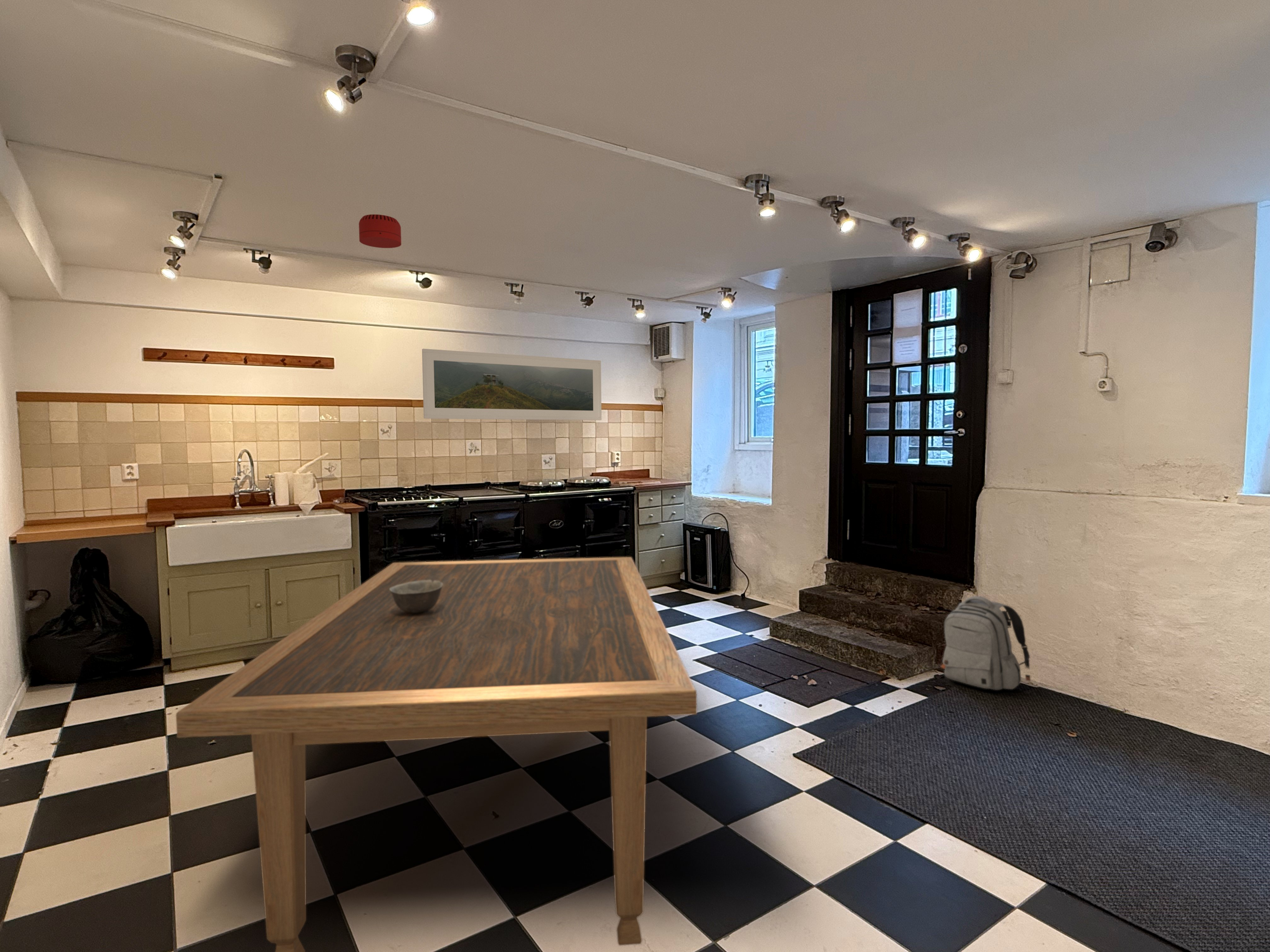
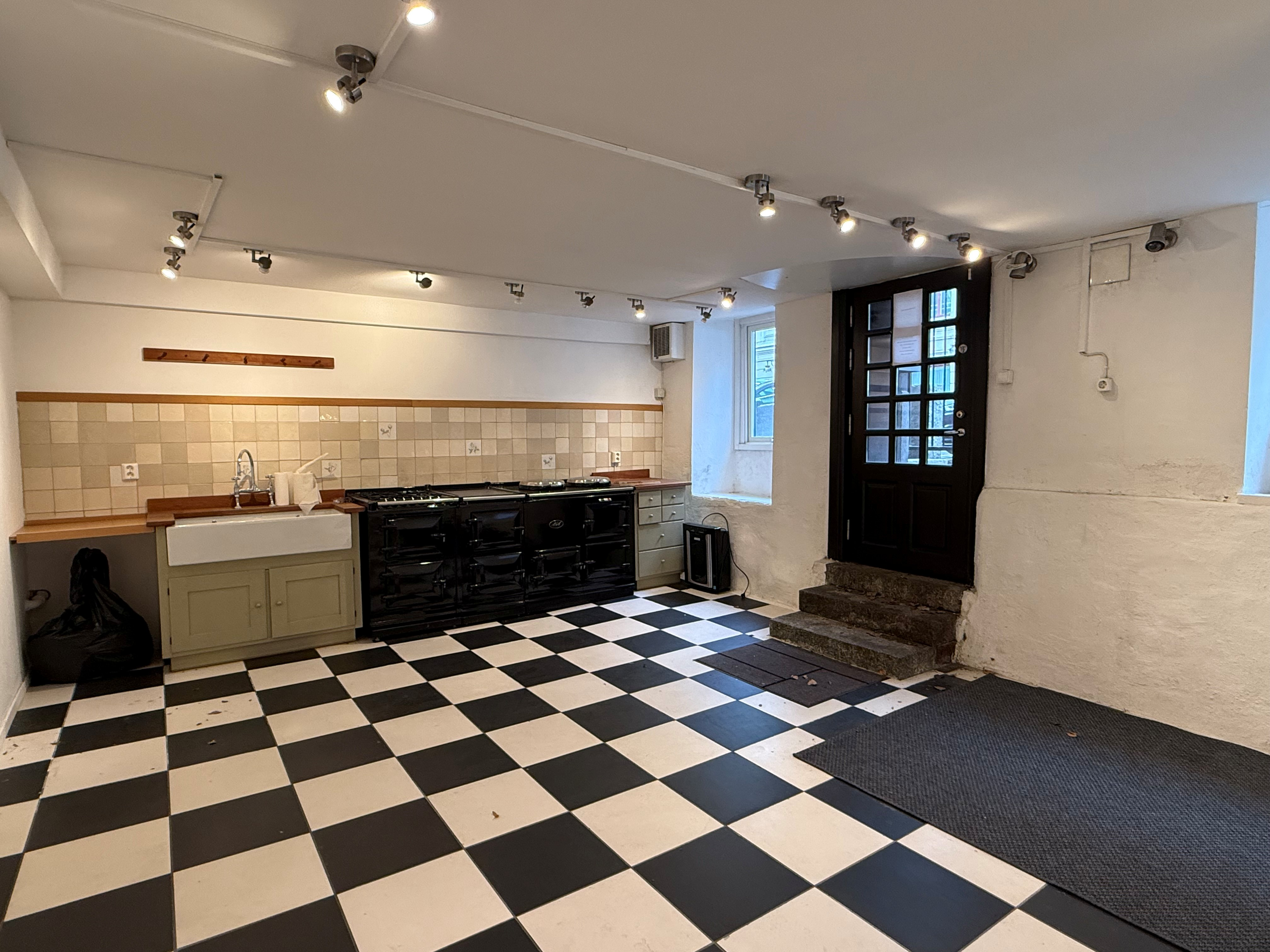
- backpack [941,596,1031,690]
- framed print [422,349,602,421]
- bowl [390,580,443,613]
- dining table [175,557,697,952]
- smoke detector [358,214,402,248]
